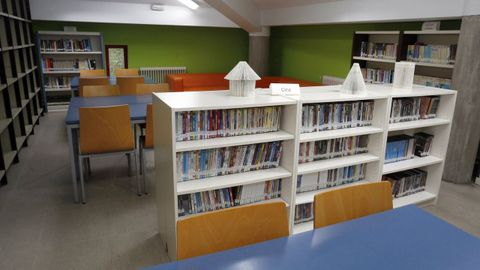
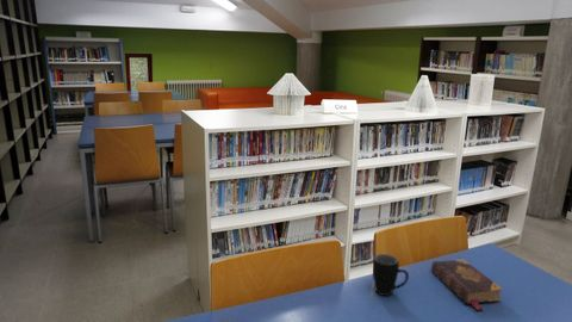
+ book [430,258,504,311]
+ mug [372,253,410,297]
